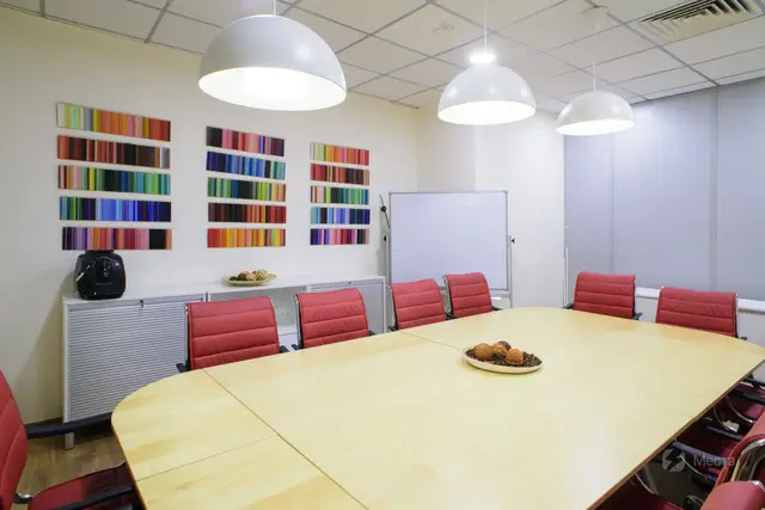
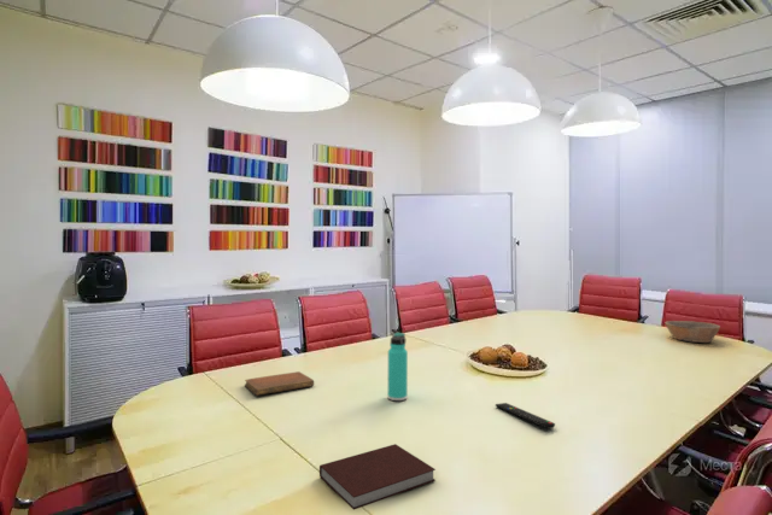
+ bowl [665,320,721,344]
+ remote control [495,402,556,431]
+ notebook [244,370,315,397]
+ thermos bottle [386,330,409,402]
+ notebook [318,443,437,511]
